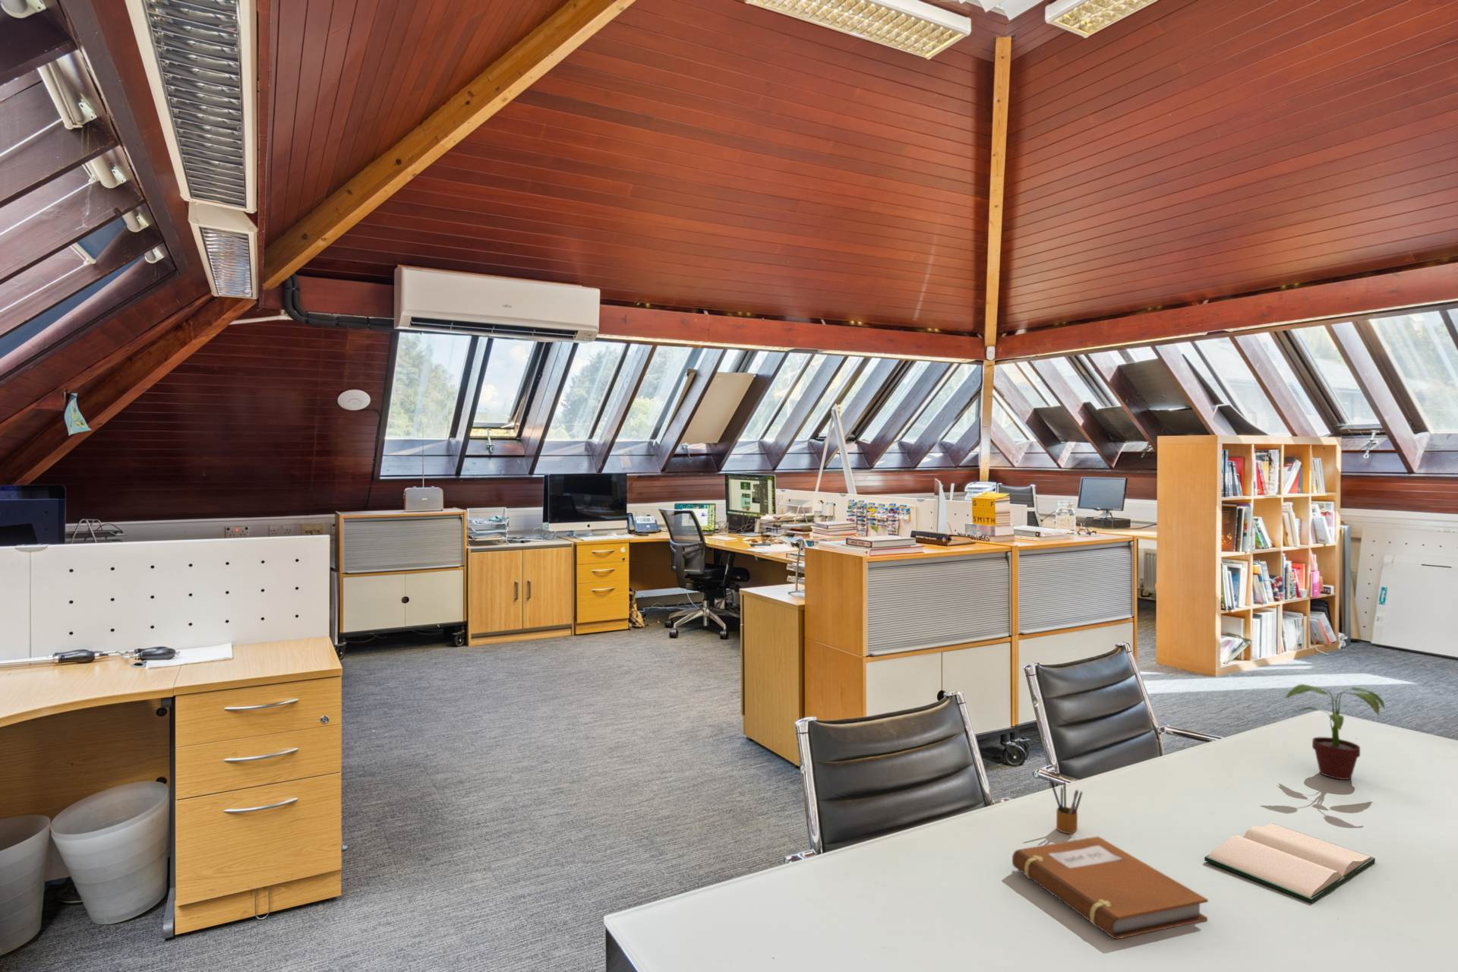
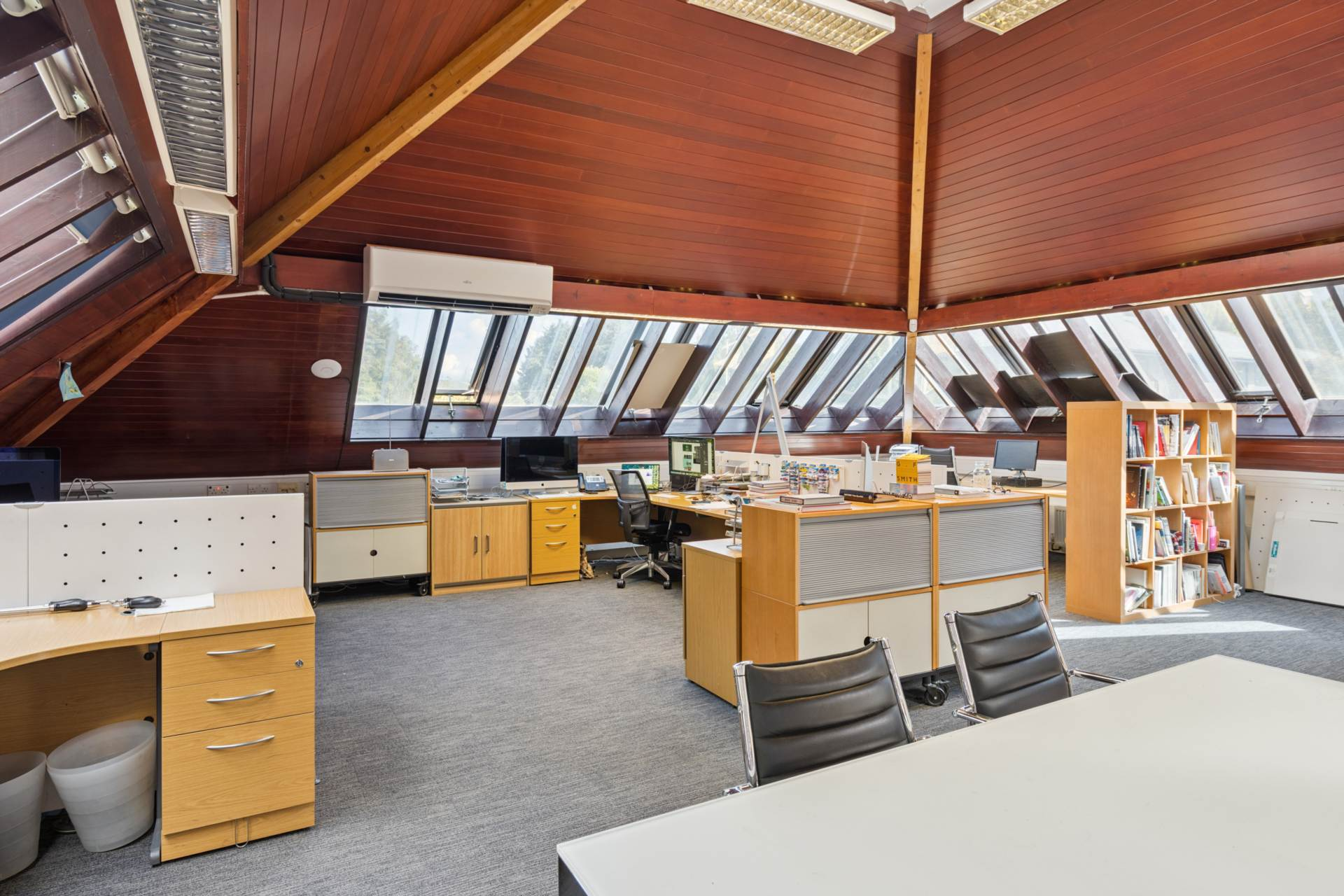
- potted plant [1284,683,1386,781]
- pencil box [1049,778,1084,834]
- hardback book [1204,822,1376,904]
- notebook [1011,835,1208,941]
